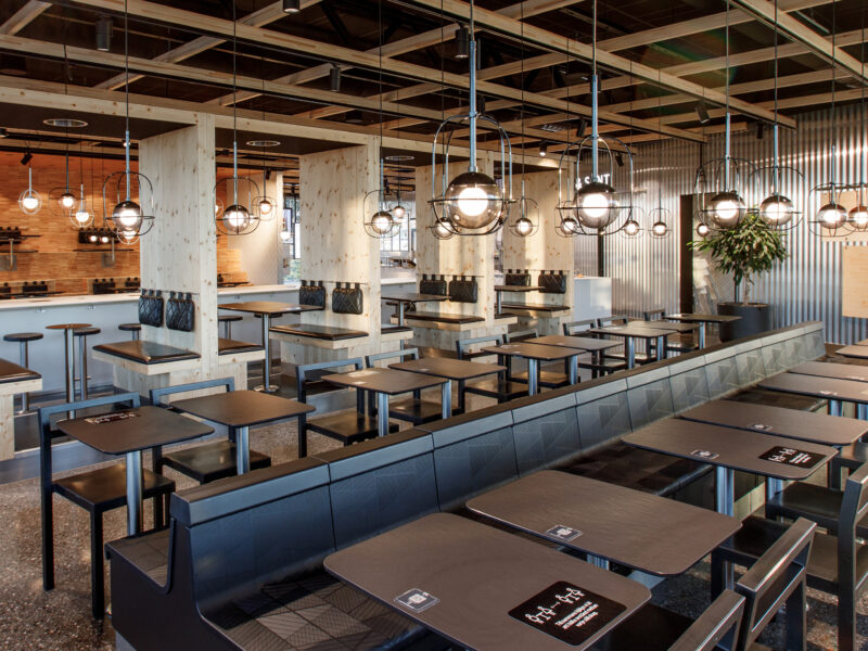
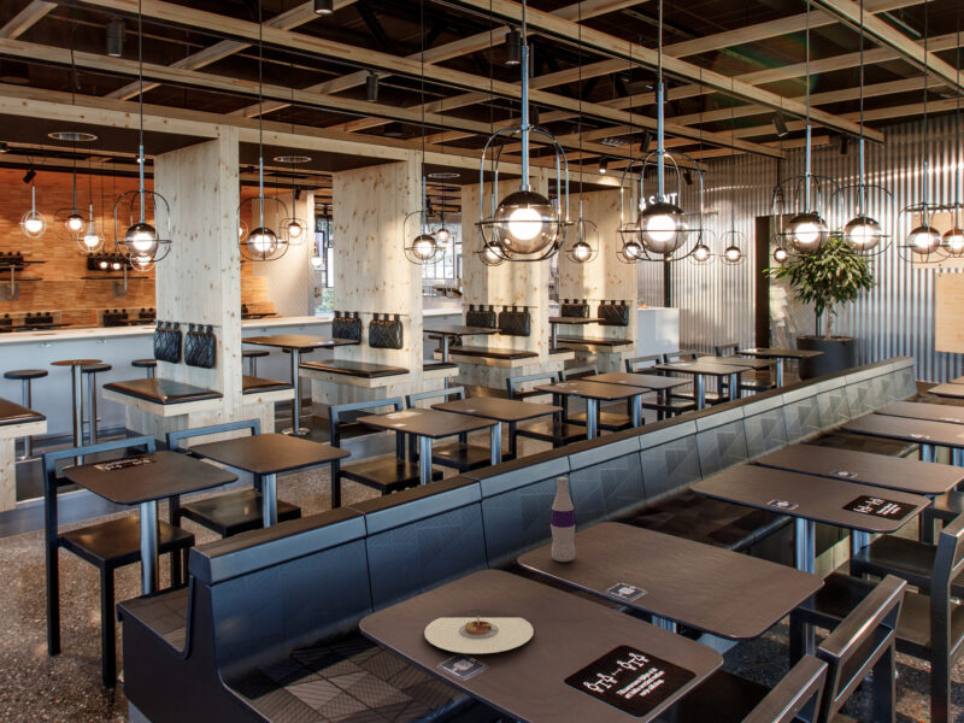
+ bottle [549,476,576,563]
+ plate [423,615,535,654]
